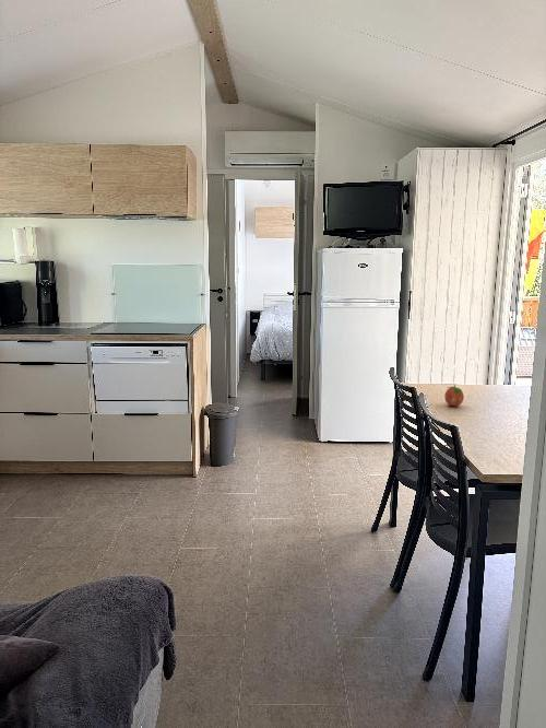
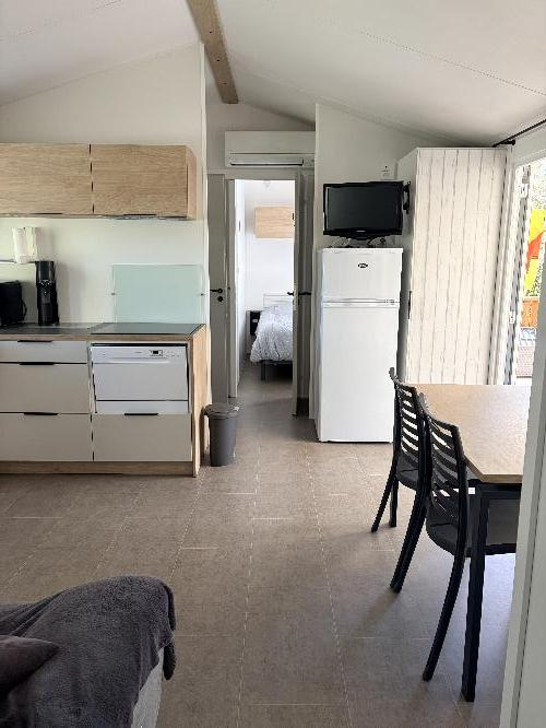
- fruit [443,384,465,407]
